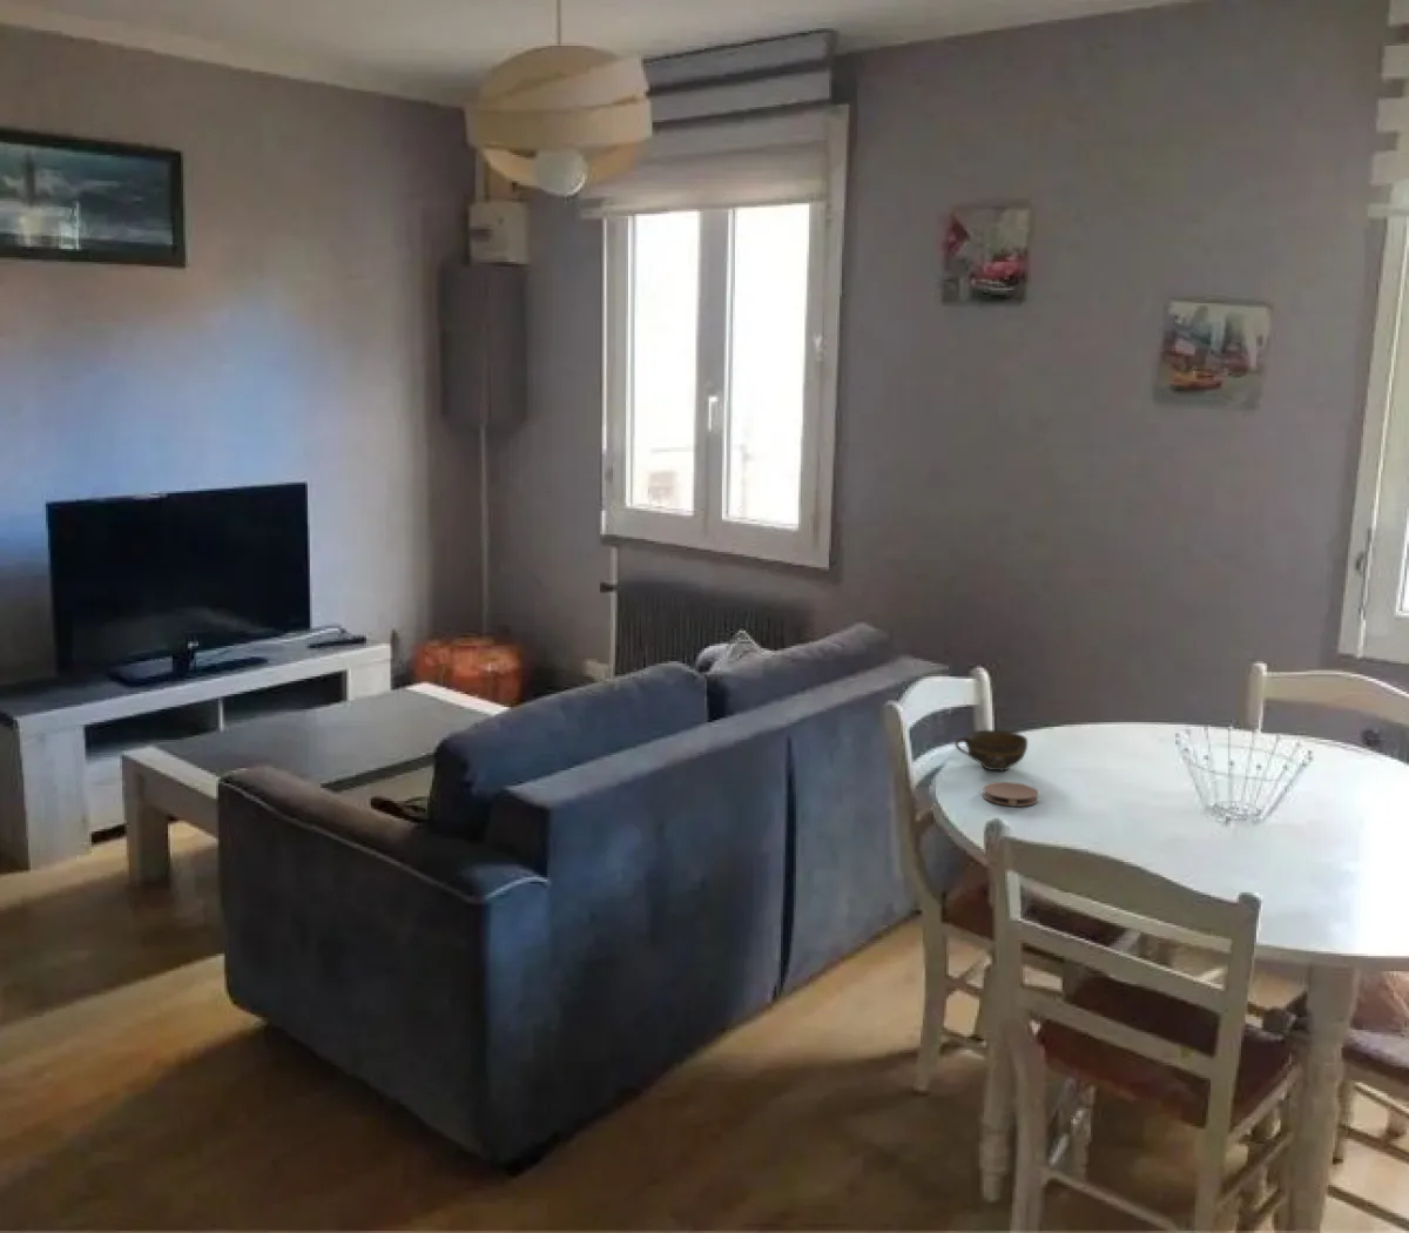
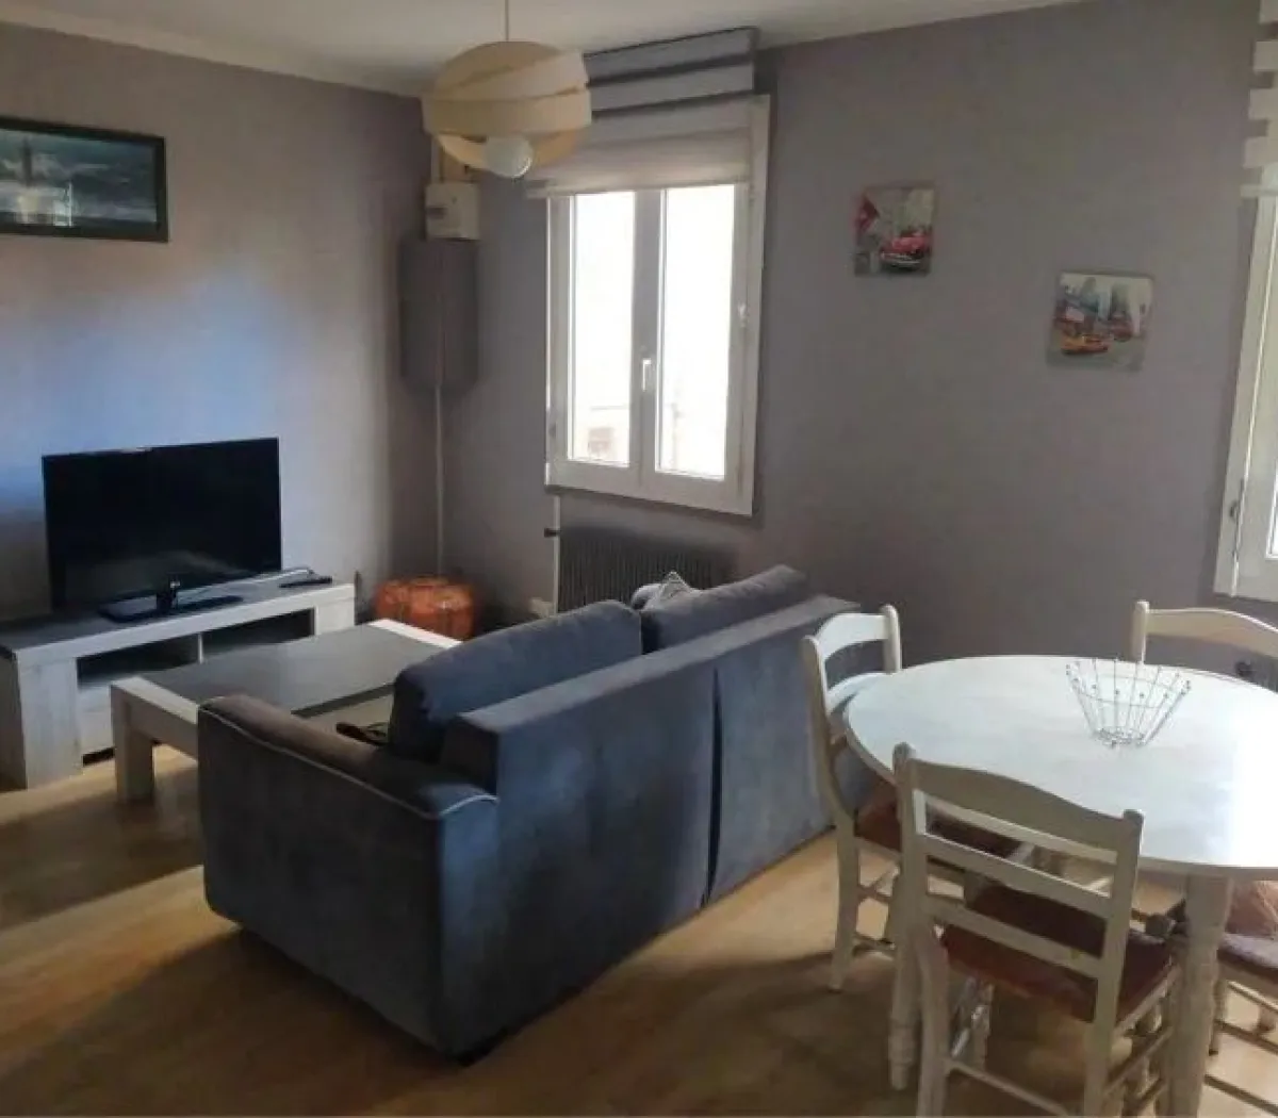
- coaster [981,781,1040,808]
- cup [954,730,1028,772]
